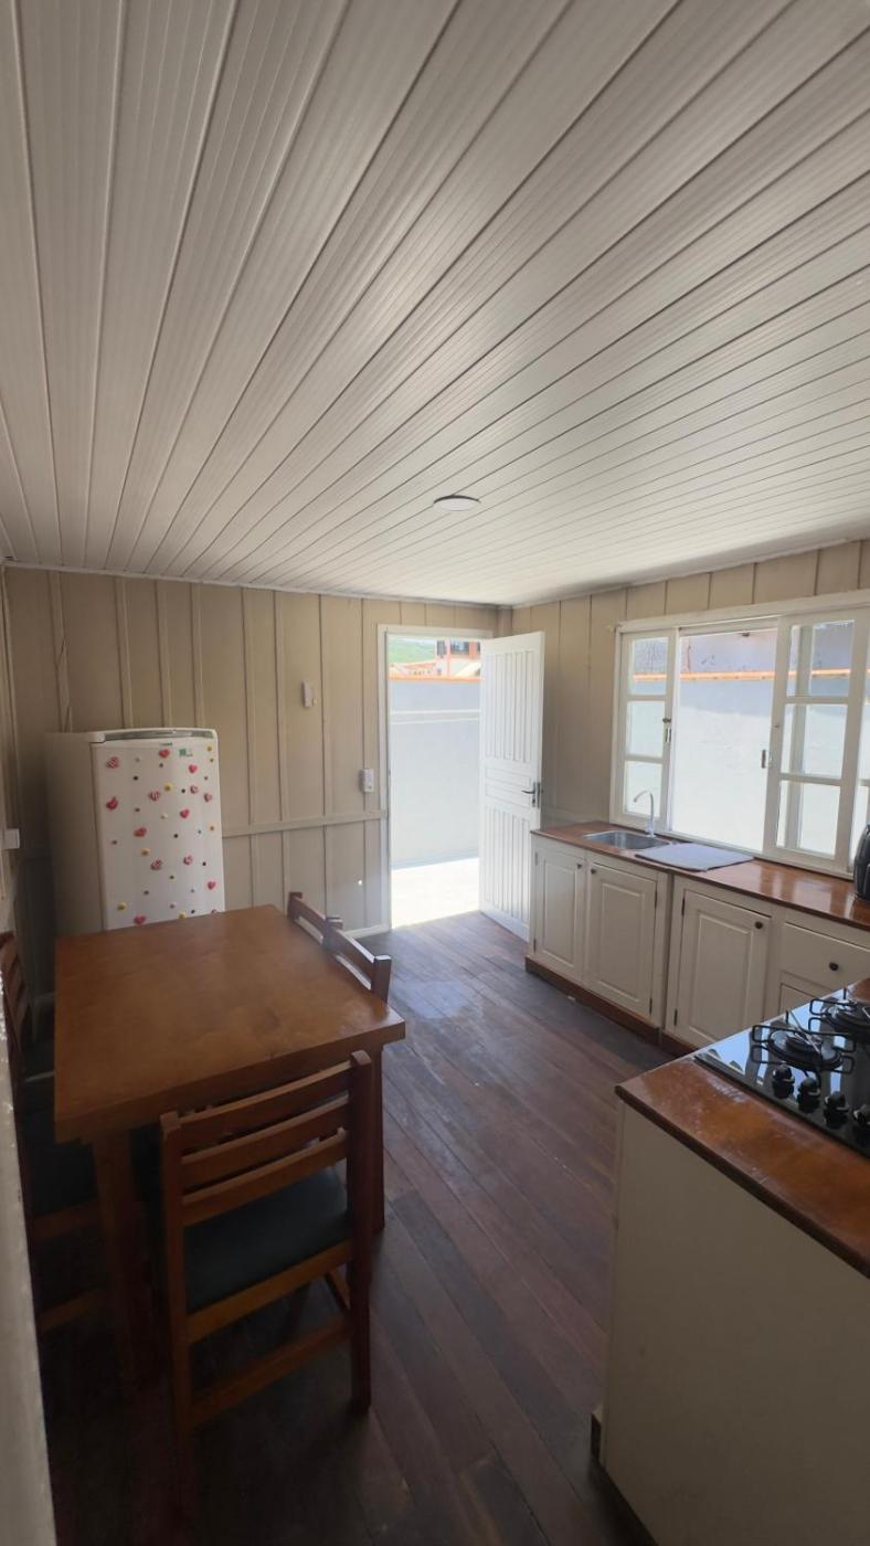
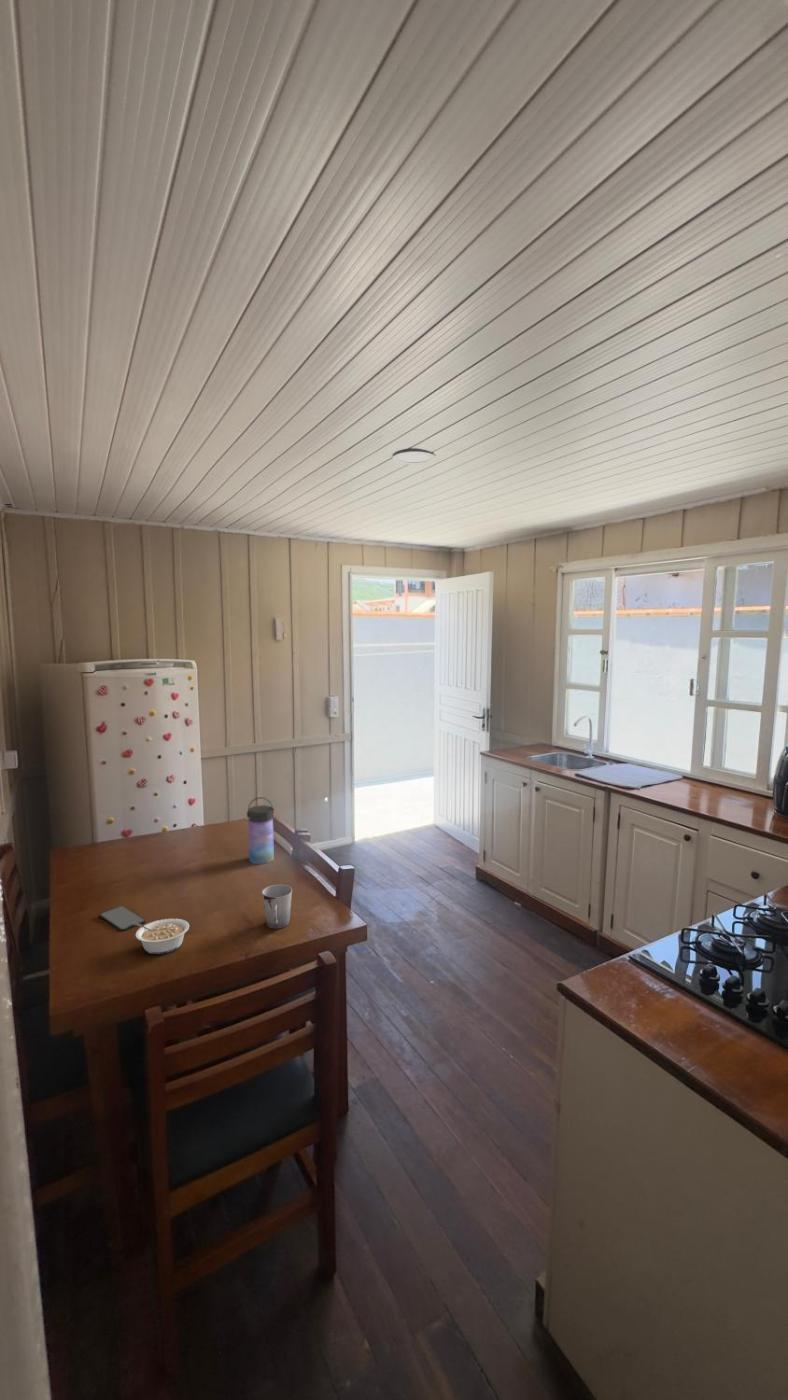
+ cup [261,884,293,930]
+ smartphone [99,905,146,932]
+ water bottle [246,796,275,865]
+ legume [132,918,190,955]
